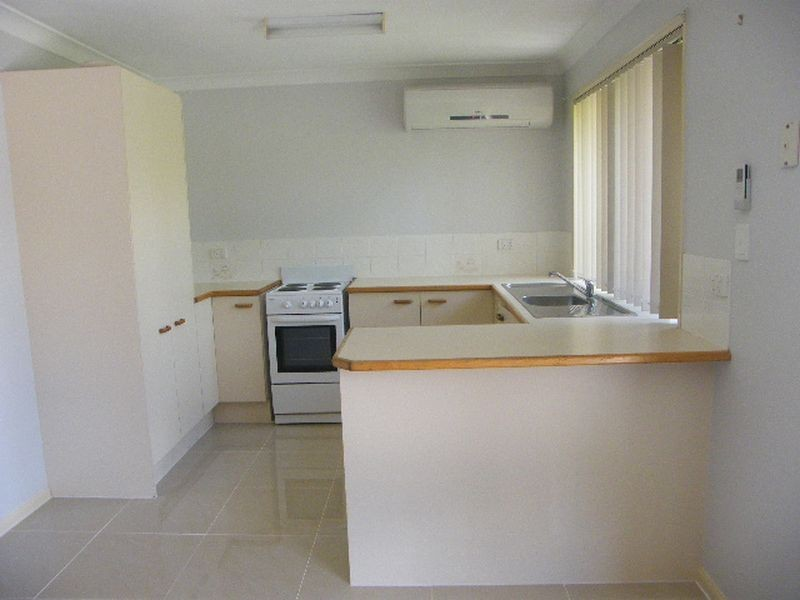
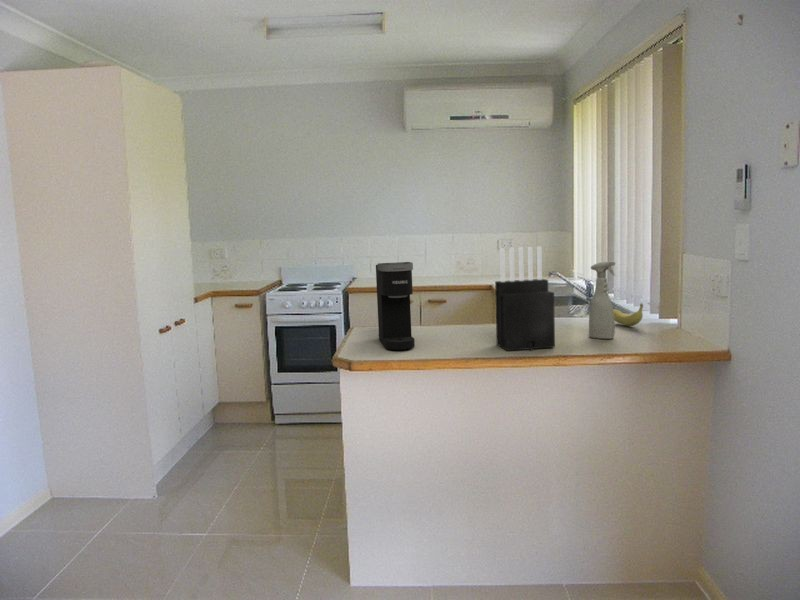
+ knife block [494,245,556,352]
+ fruit [613,303,644,327]
+ spray bottle [588,261,616,340]
+ coffee maker [375,261,416,351]
